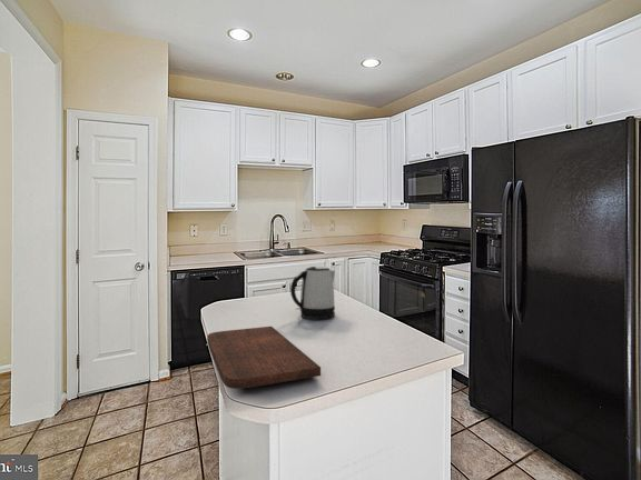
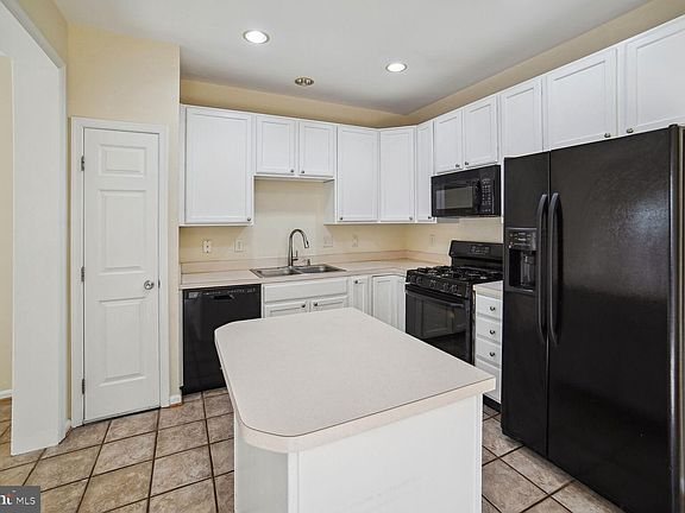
- cutting board [206,326,322,390]
- kettle [289,266,336,320]
